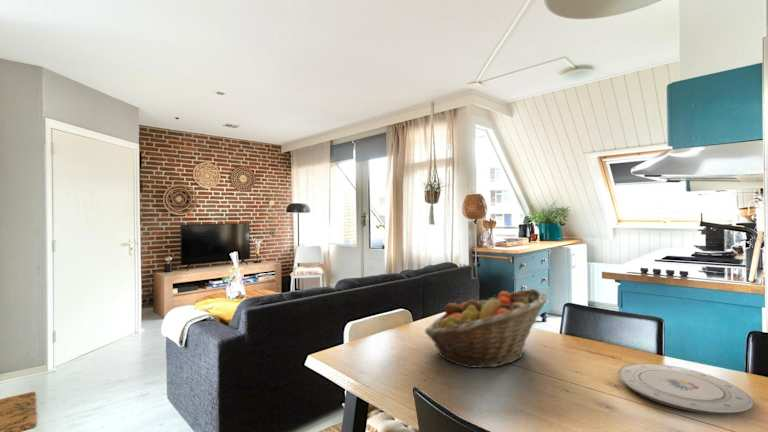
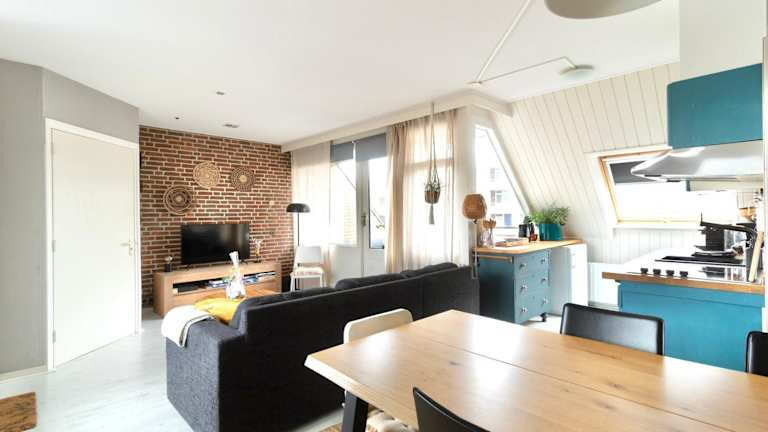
- fruit basket [424,288,548,369]
- plate [617,363,754,415]
